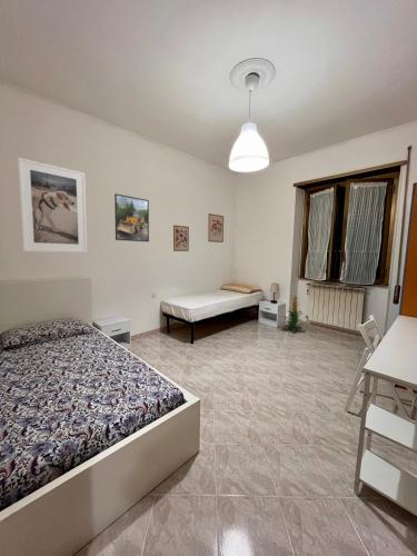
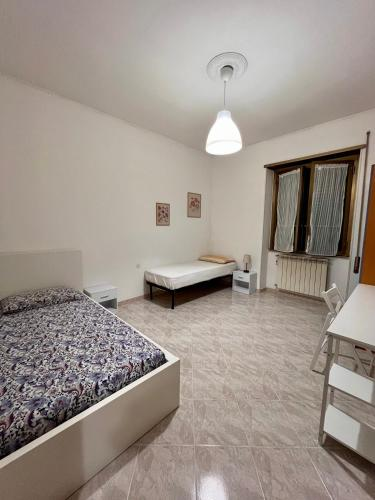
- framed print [113,192,150,242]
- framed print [17,157,88,254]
- indoor plant [280,292,307,334]
